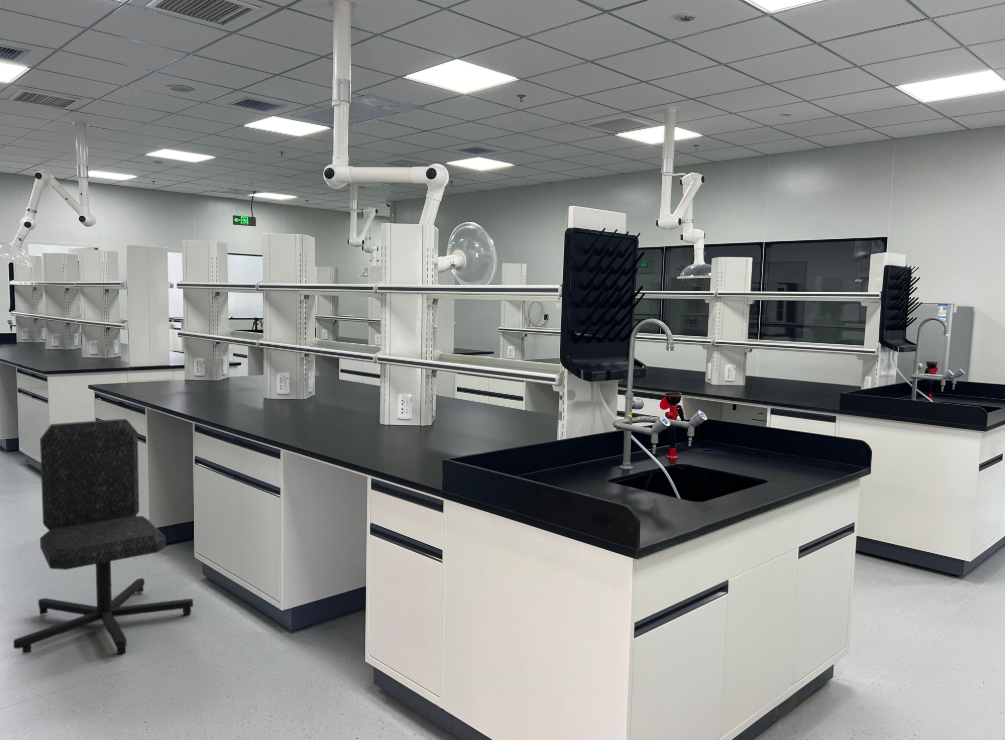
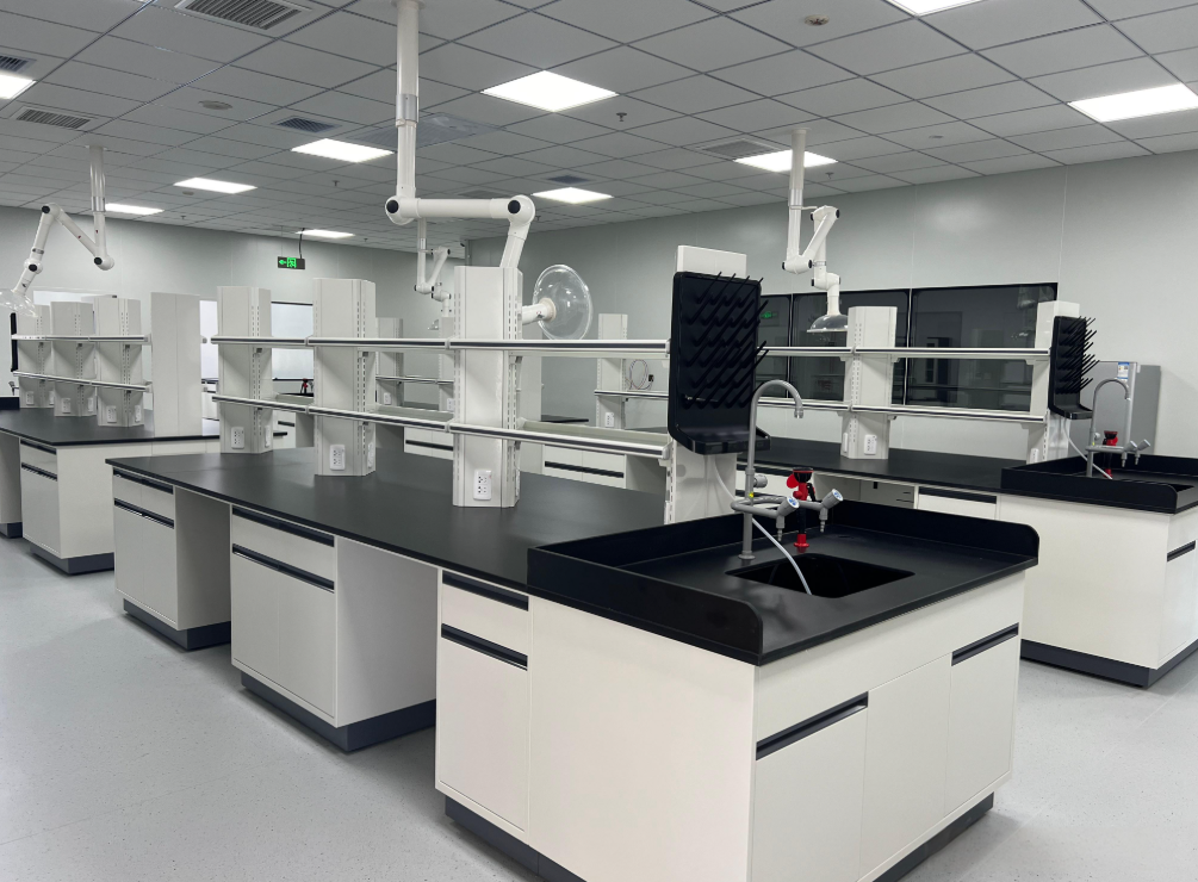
- chair [12,418,194,655]
